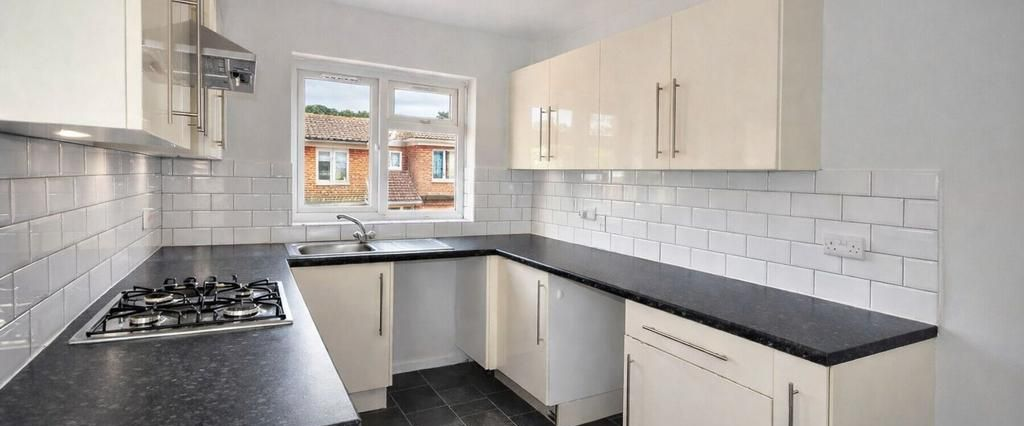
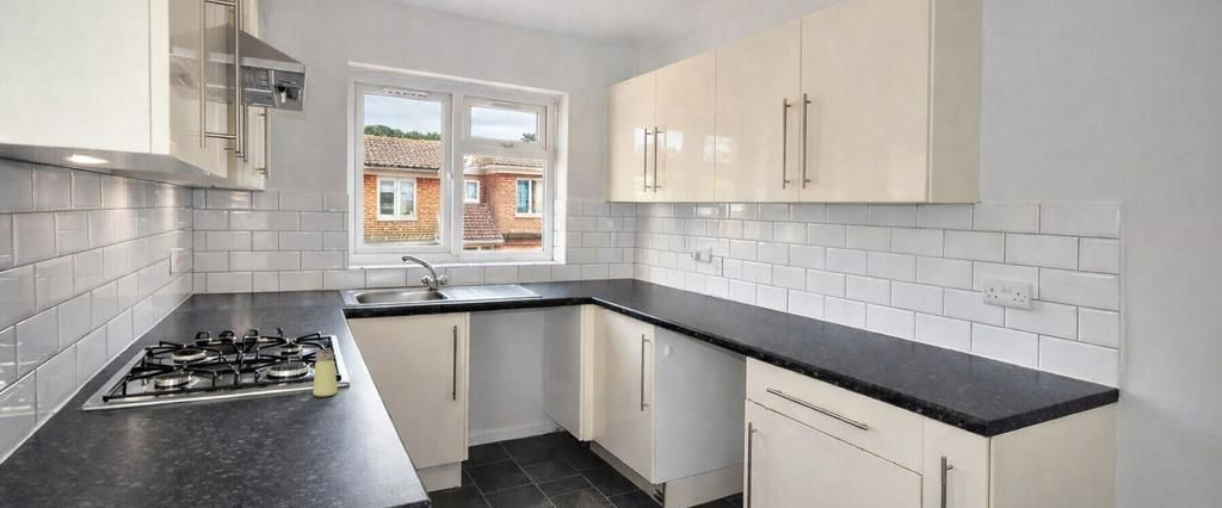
+ saltshaker [311,349,339,397]
